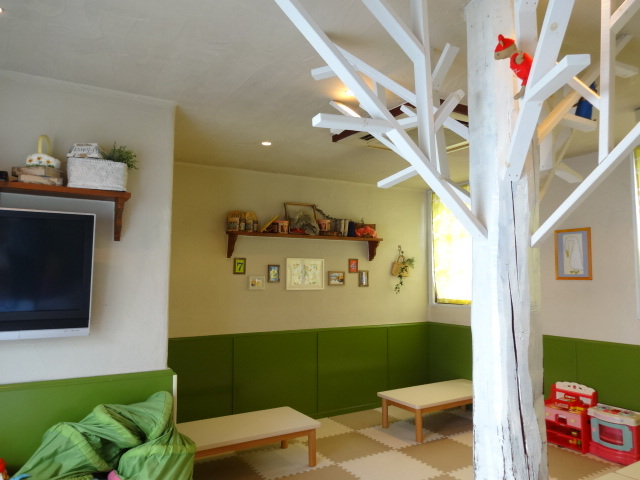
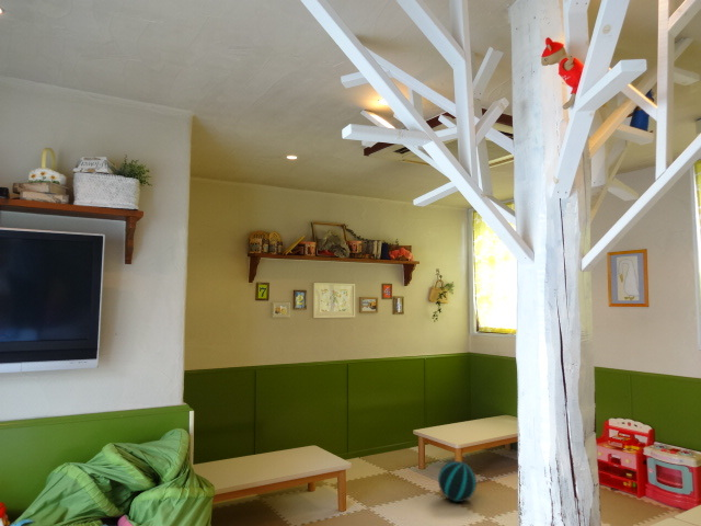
+ beach ball [437,460,478,503]
